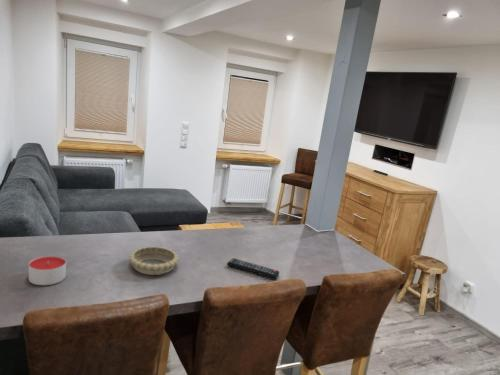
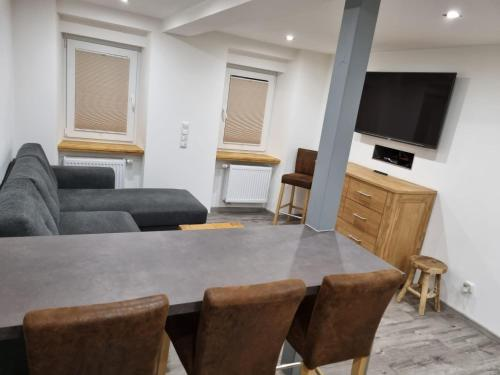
- remote control [226,257,280,280]
- candle [28,254,67,286]
- decorative bowl [128,246,180,276]
